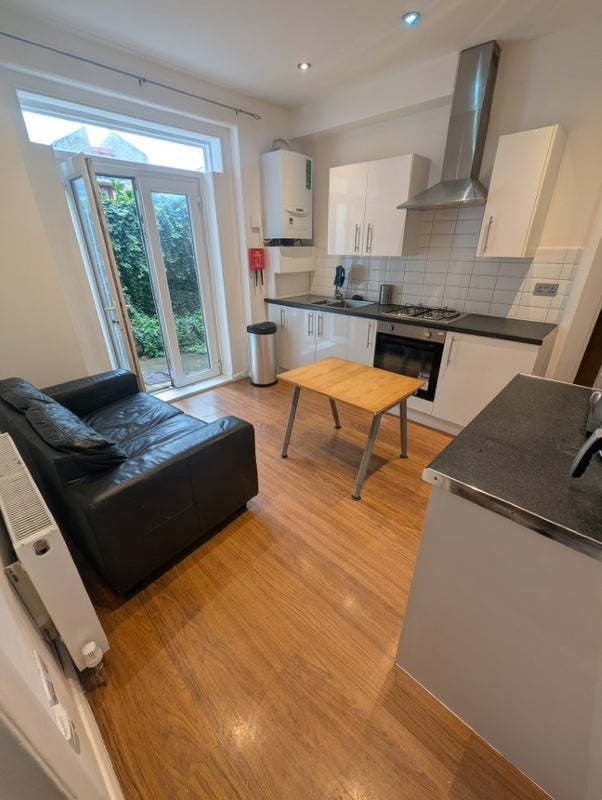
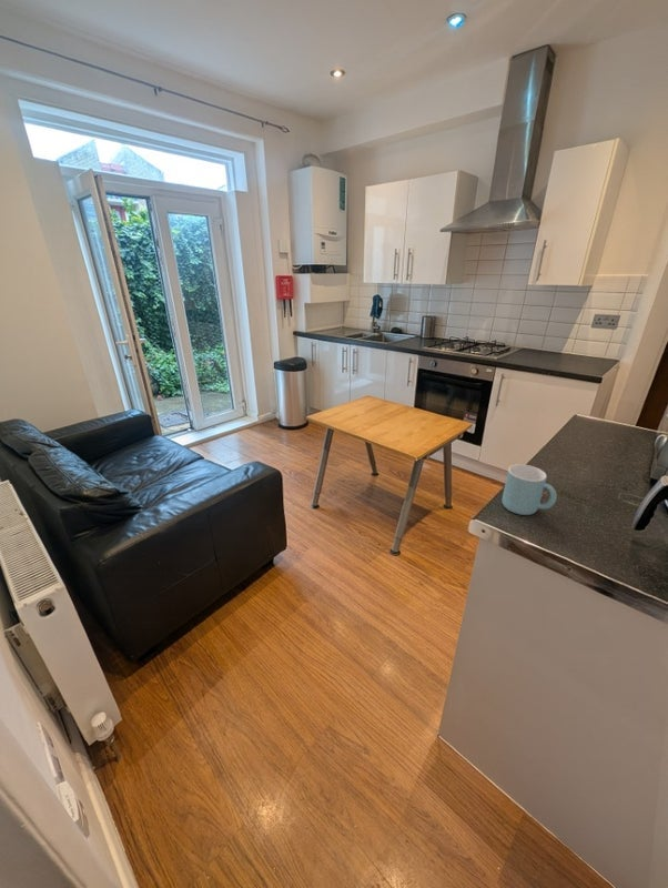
+ mug [502,463,558,516]
